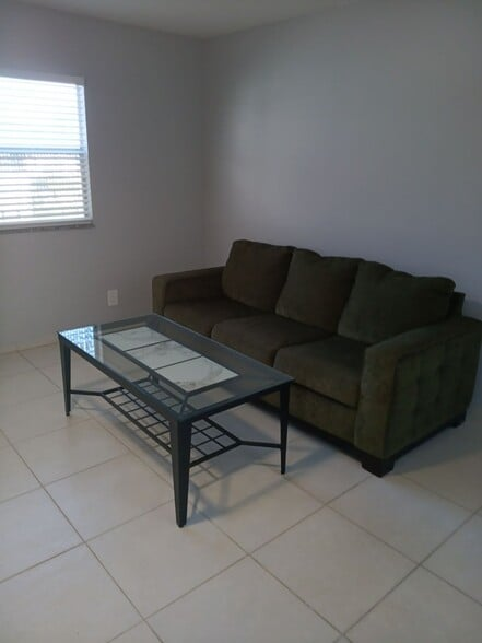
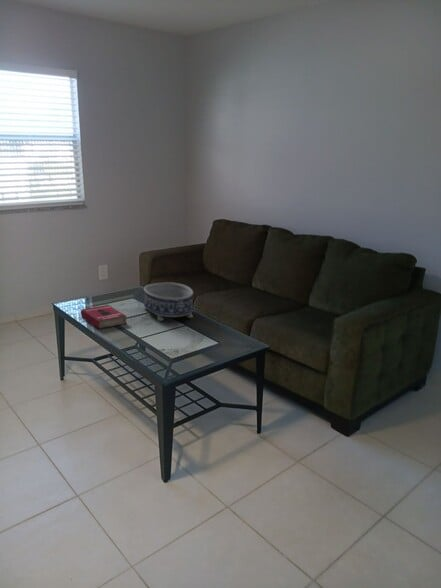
+ book [80,304,128,330]
+ decorative bowl [143,282,194,322]
